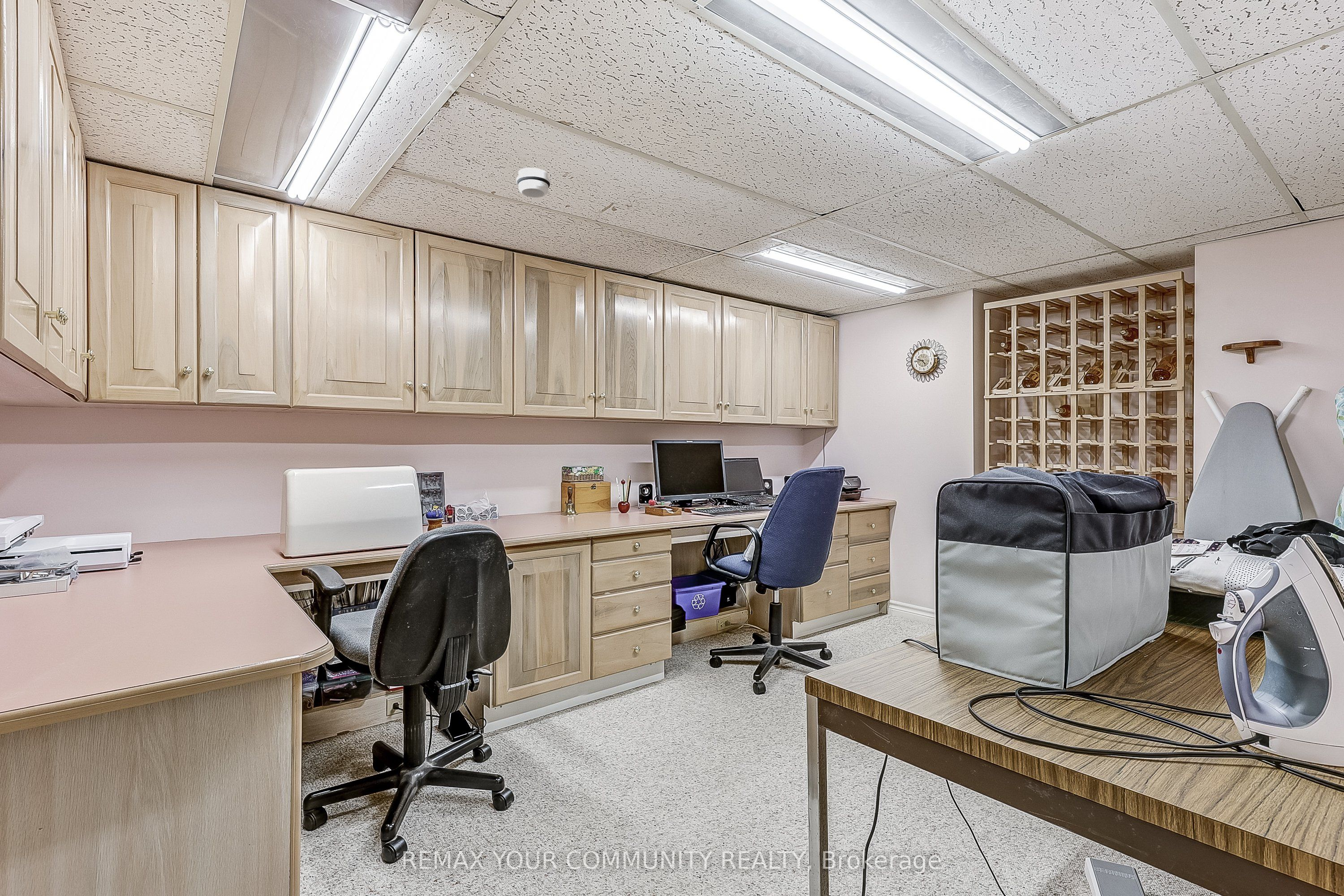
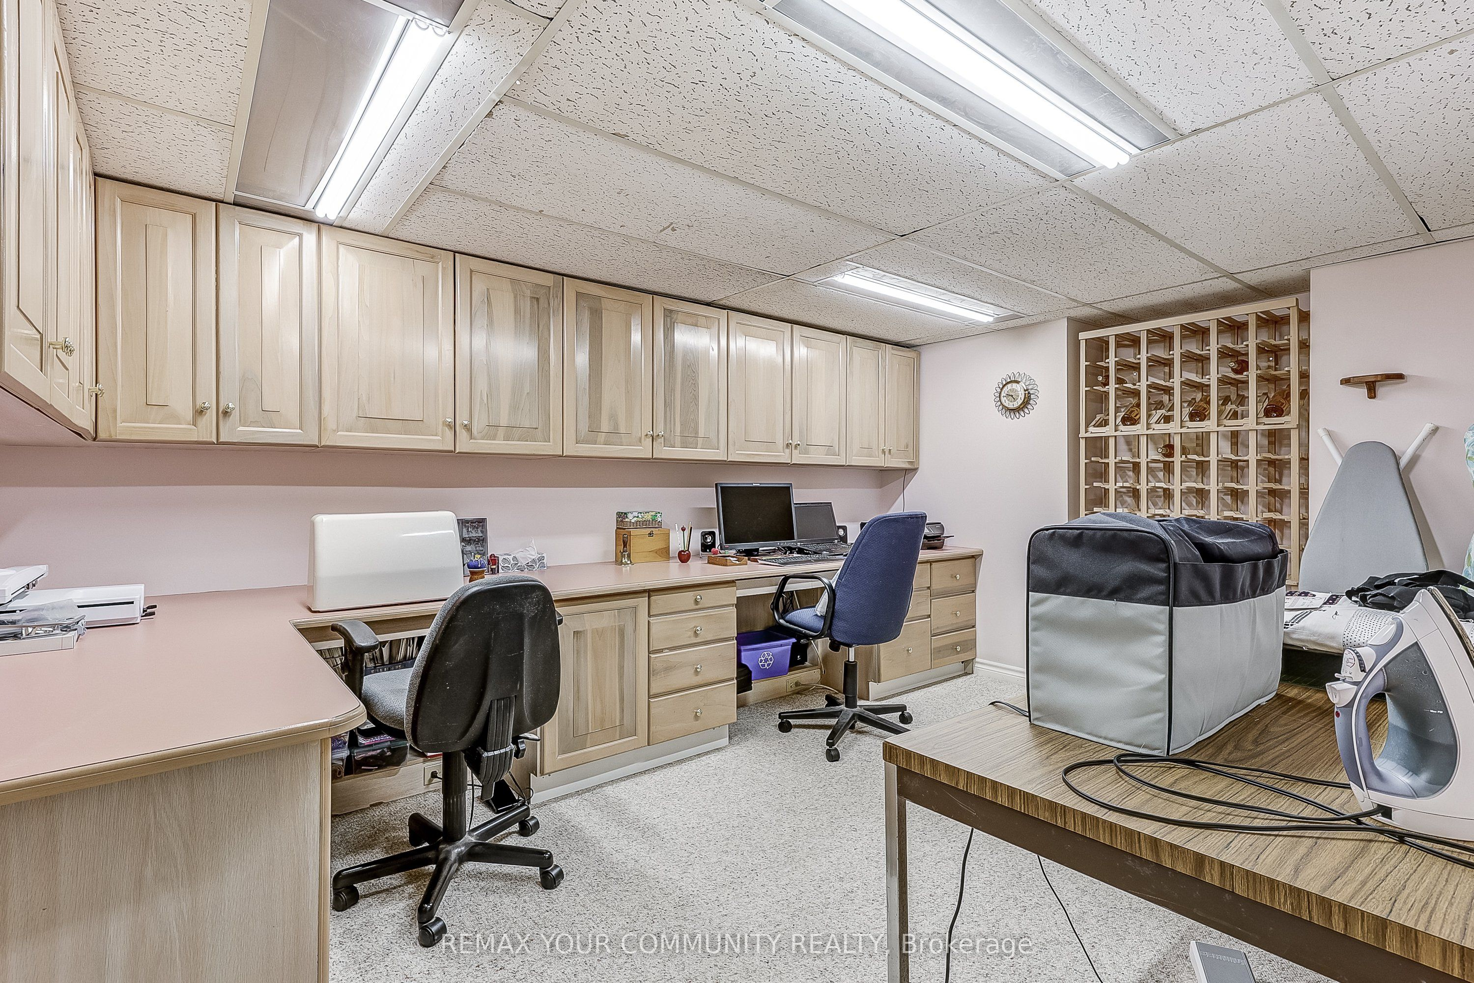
- smoke detector [516,167,551,198]
